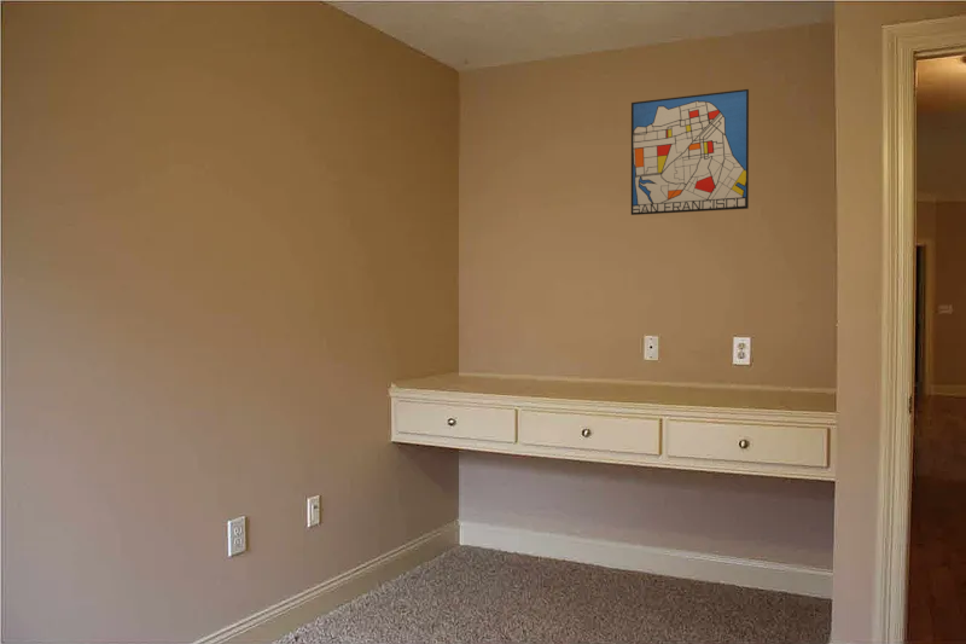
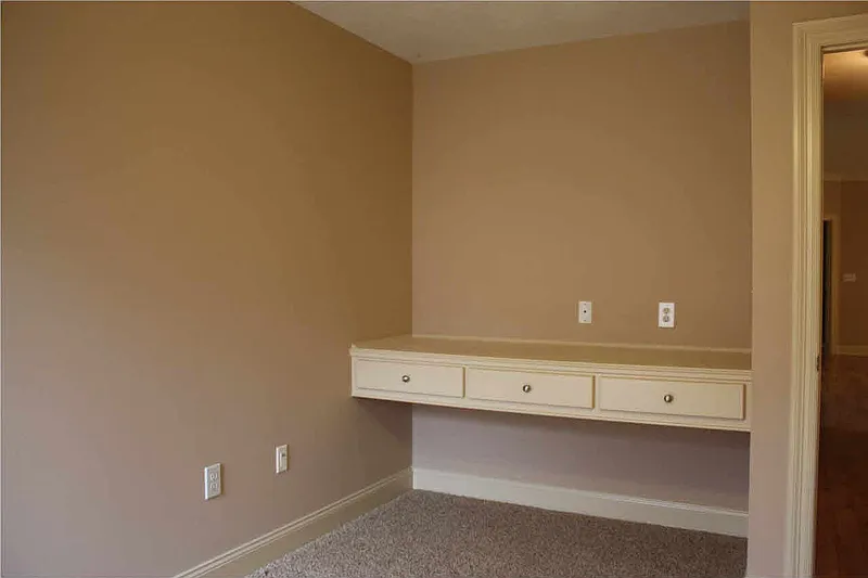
- wall art [630,88,750,216]
